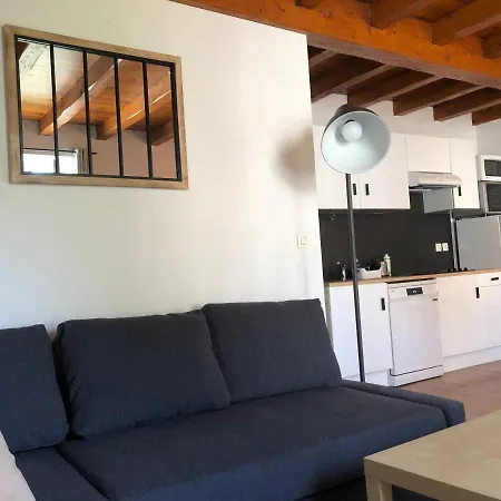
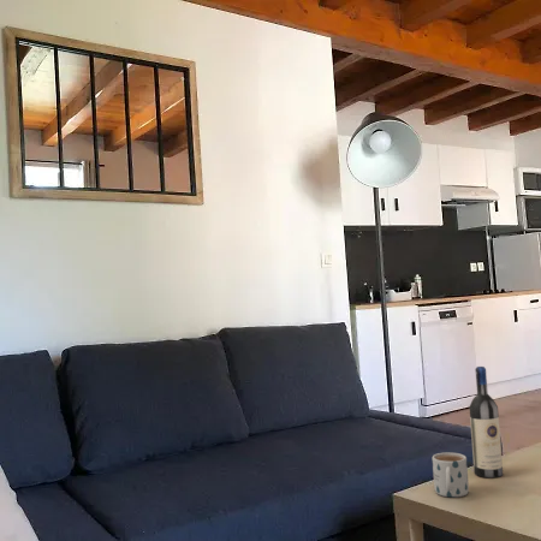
+ wine bottle [469,365,504,478]
+ mug [432,451,470,499]
